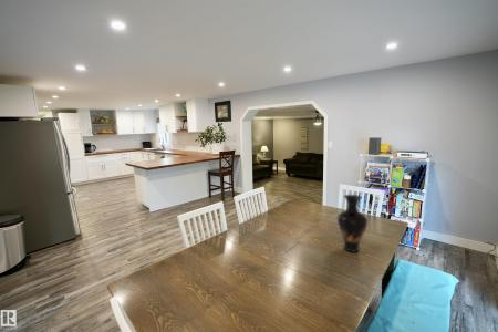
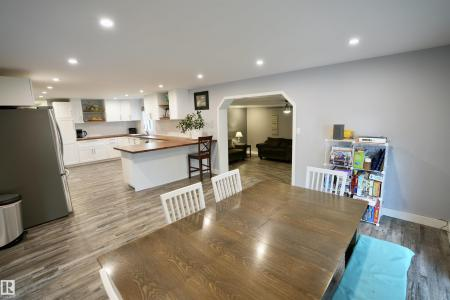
- vase [336,194,370,253]
